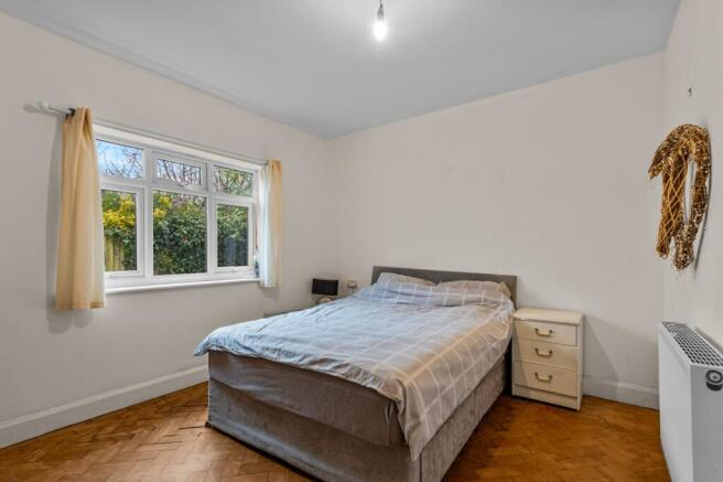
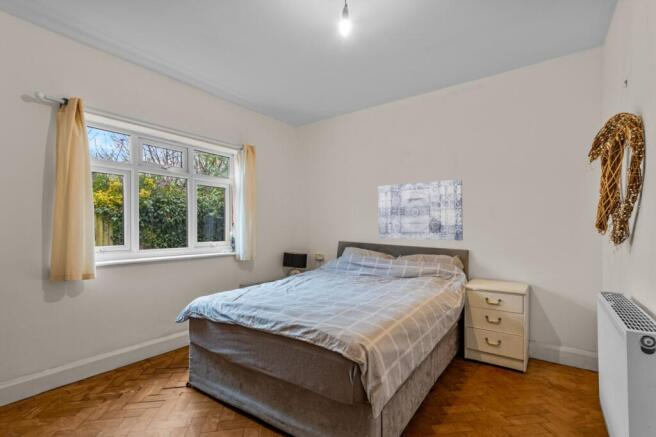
+ wall art [377,178,464,242]
